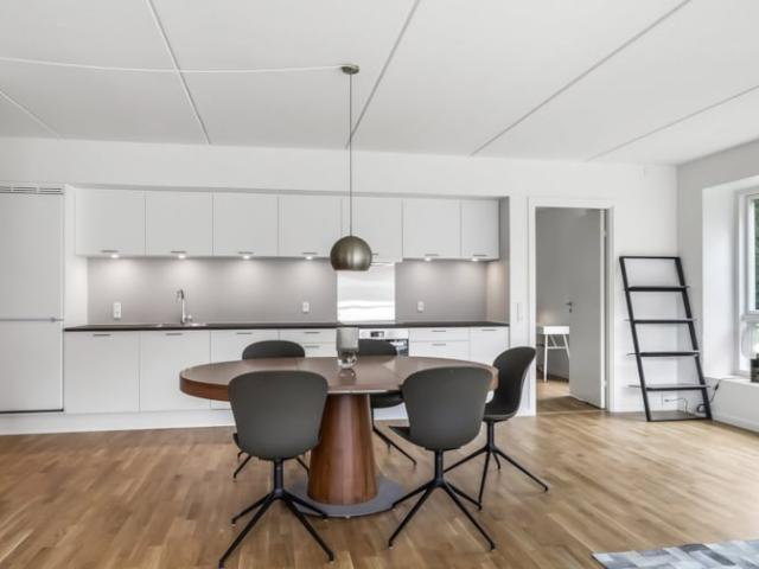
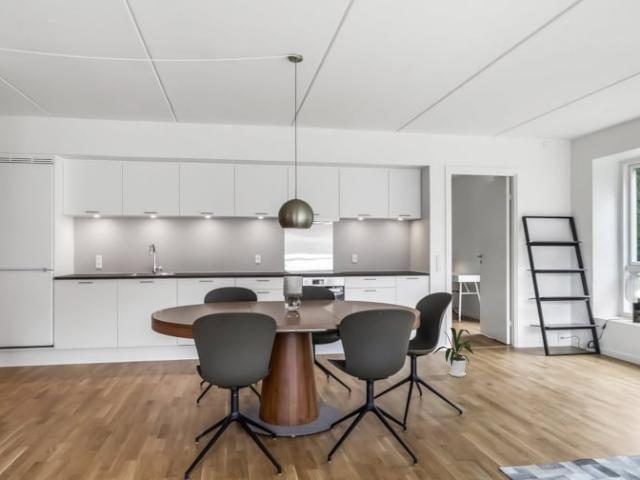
+ house plant [431,327,476,378]
